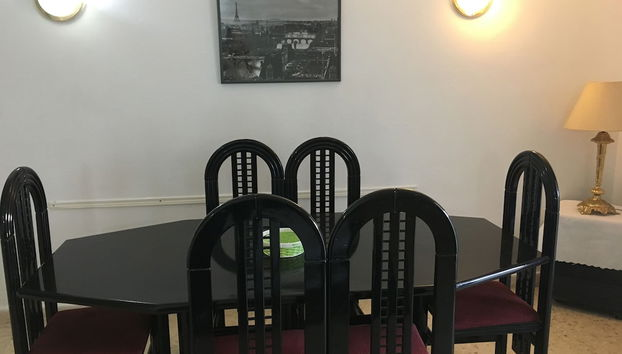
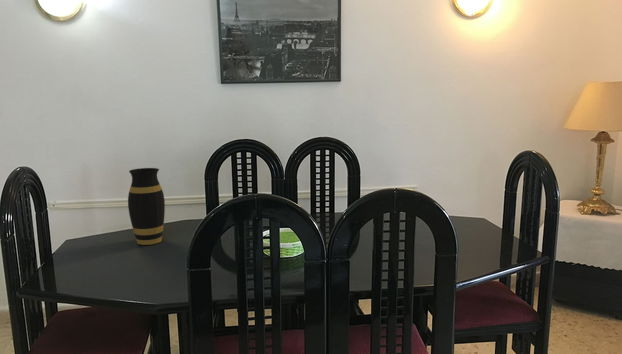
+ vase [127,167,166,246]
